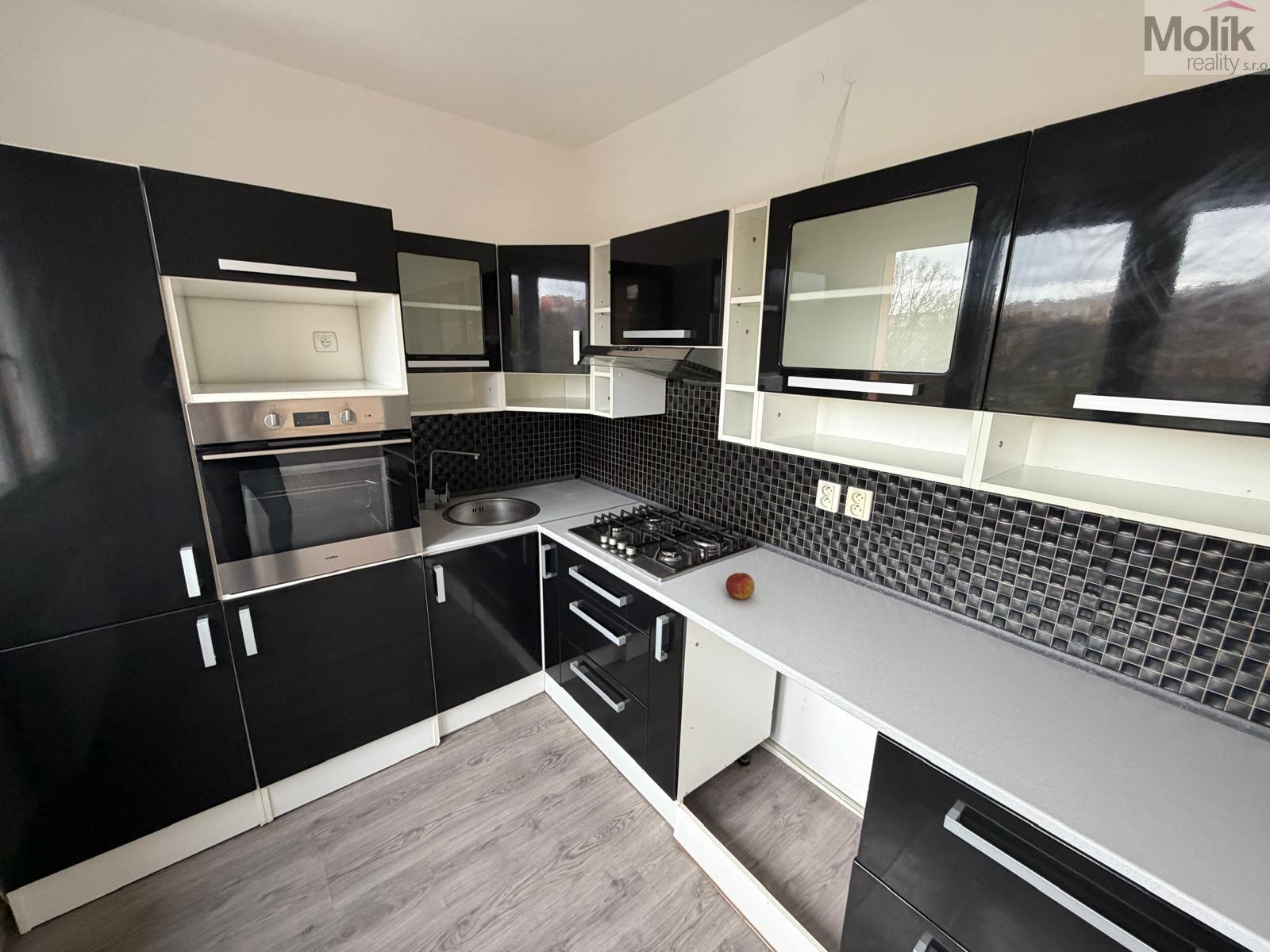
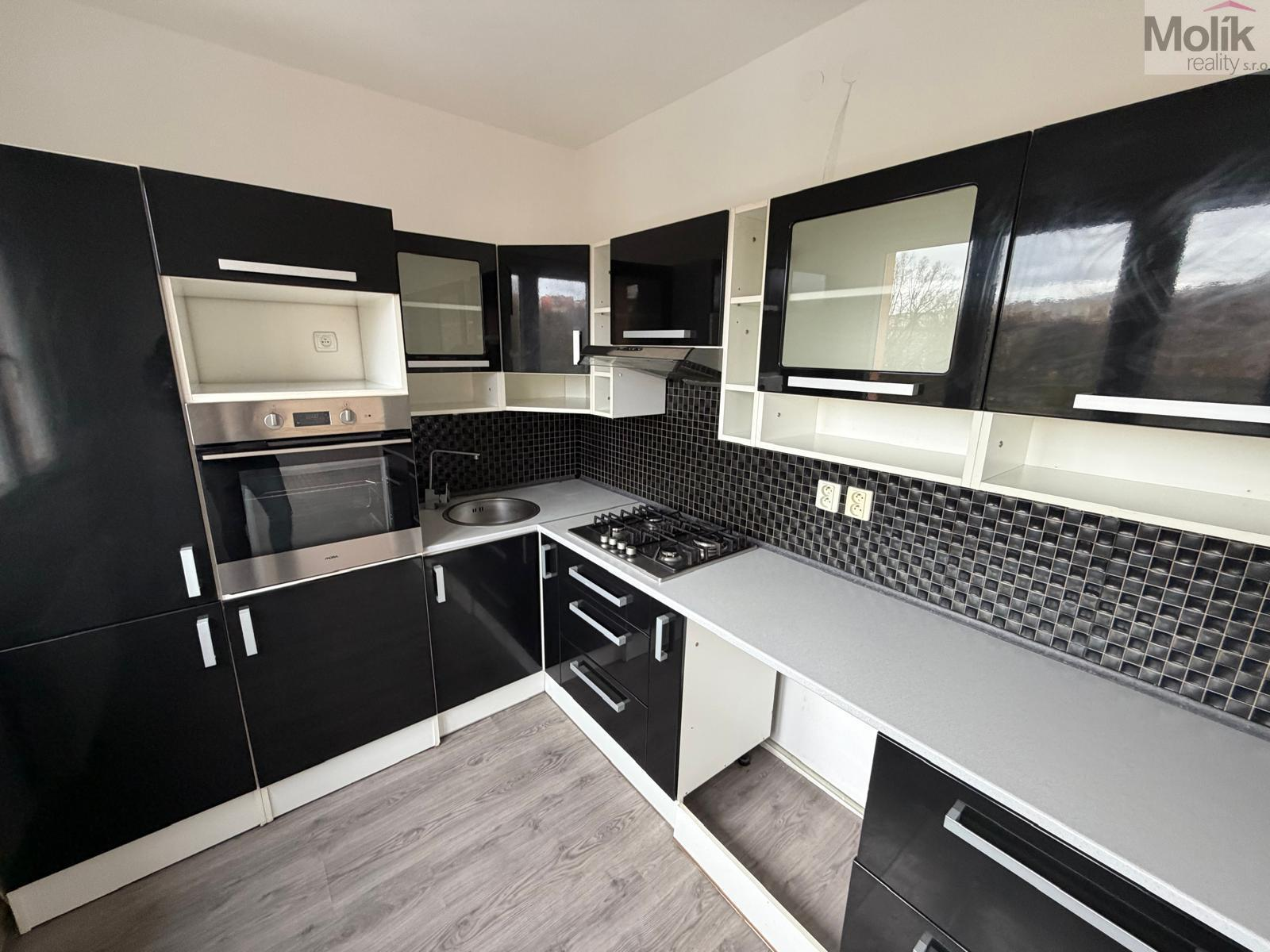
- apple [725,572,756,600]
